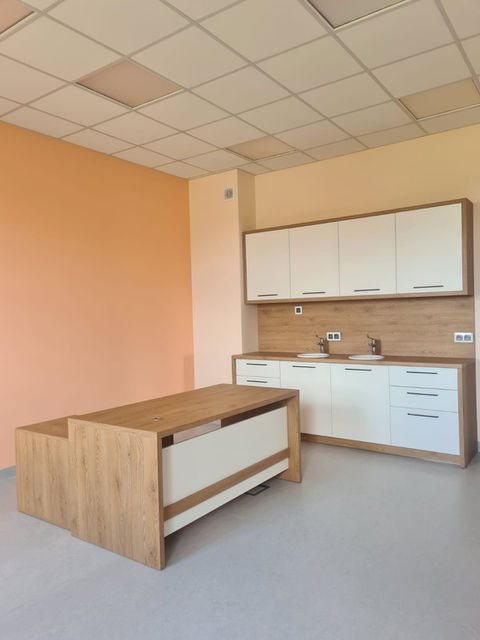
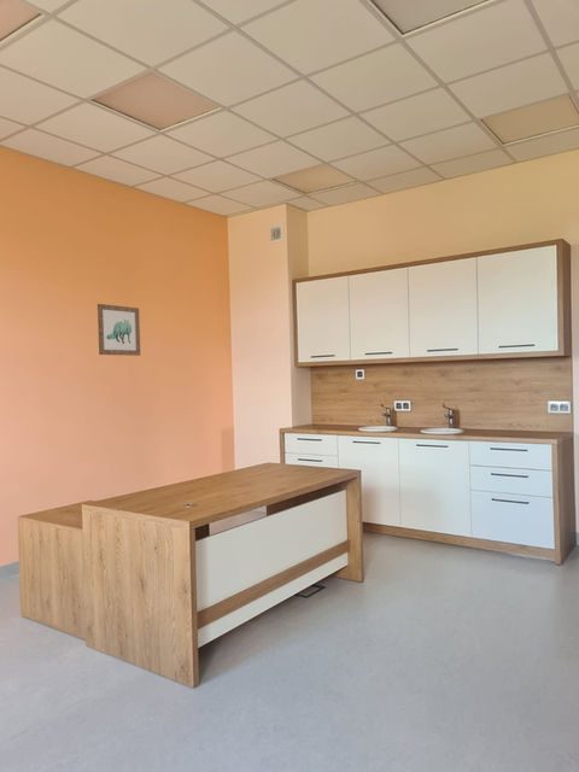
+ wall art [96,303,141,357]
